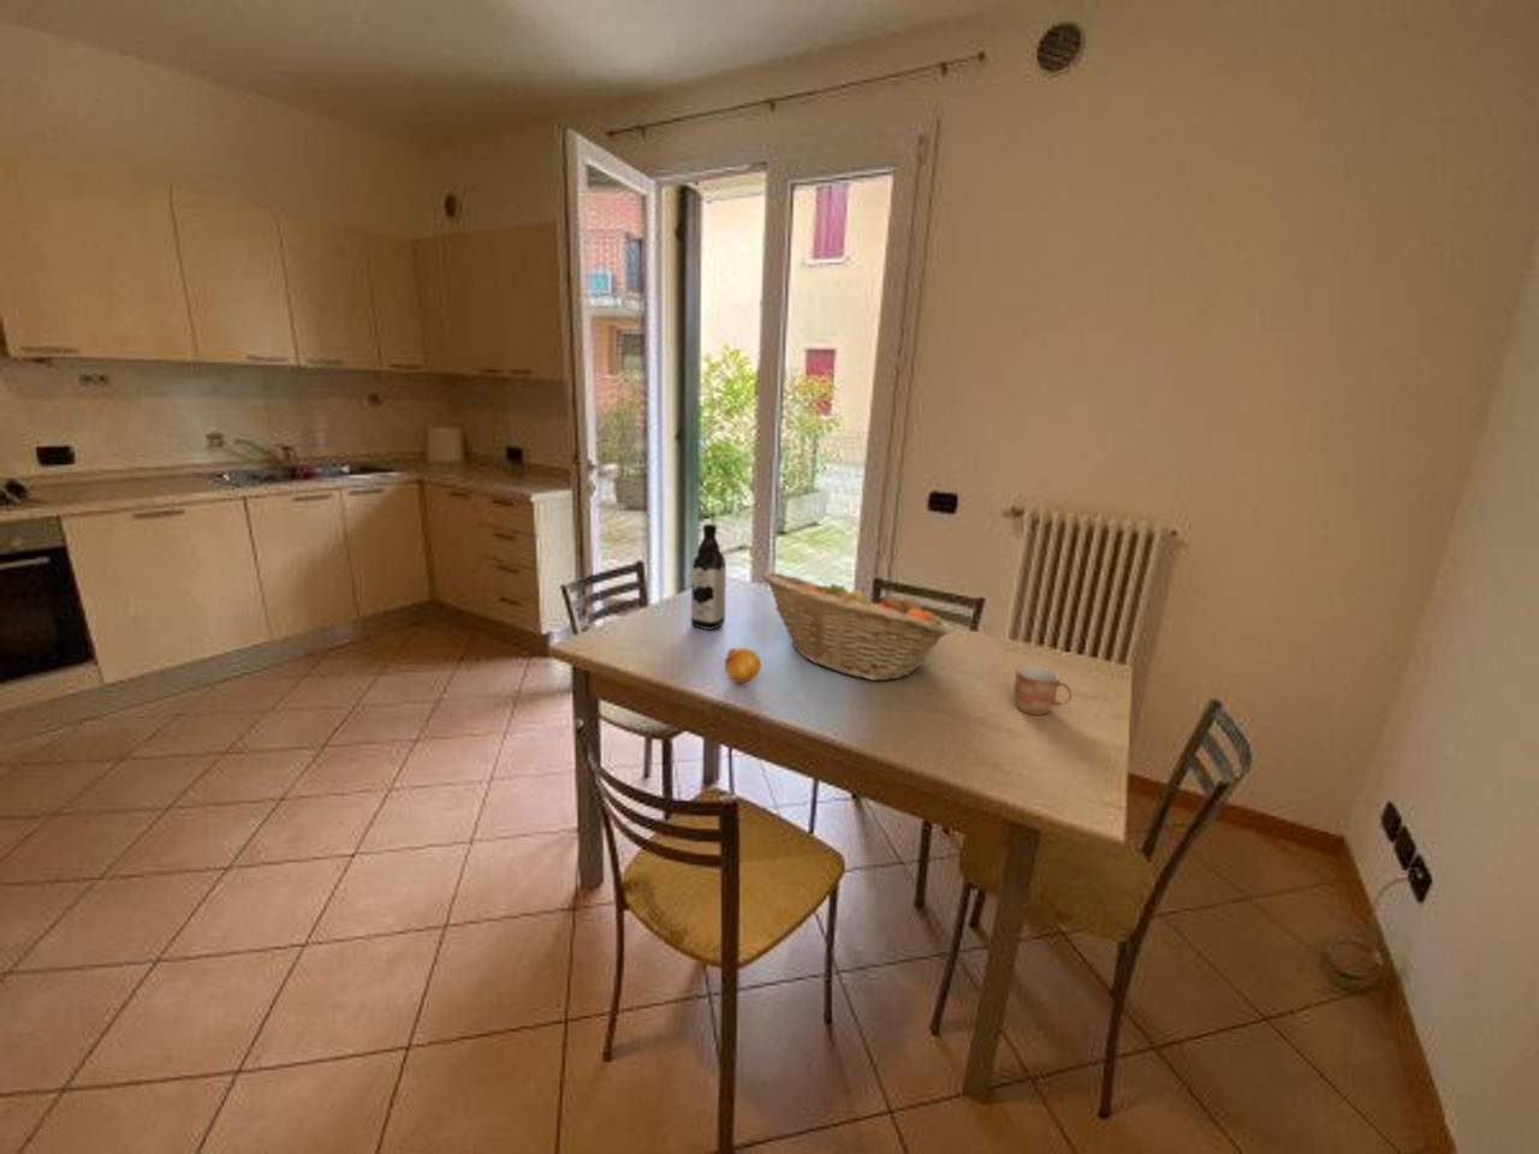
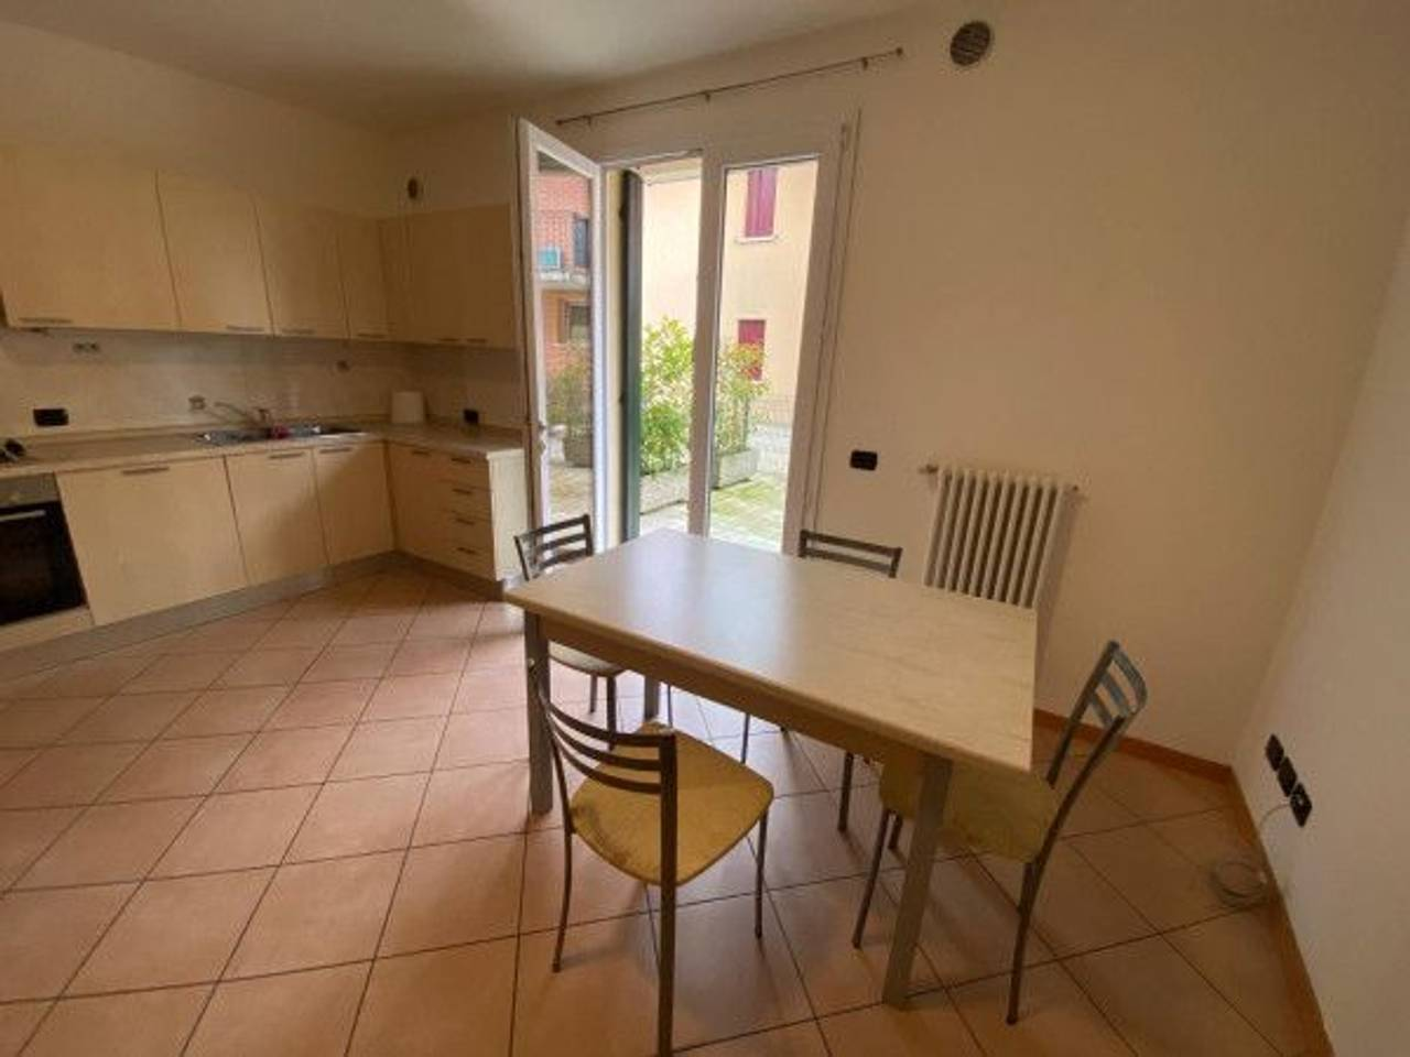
- fruit [723,647,762,684]
- water bottle [690,522,727,632]
- fruit basket [761,571,952,681]
- mug [1012,663,1072,716]
